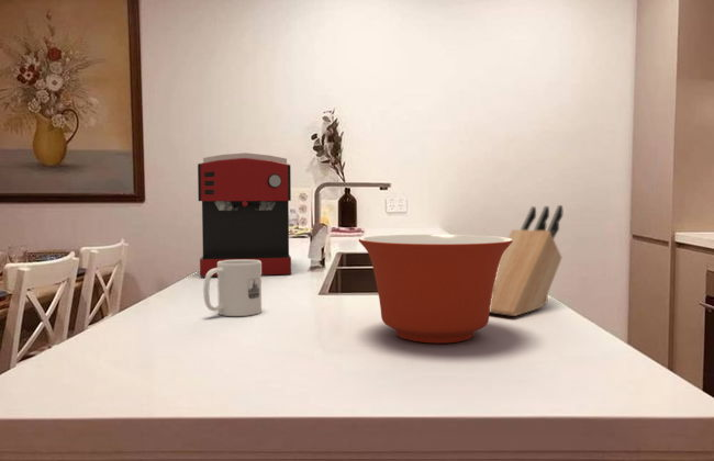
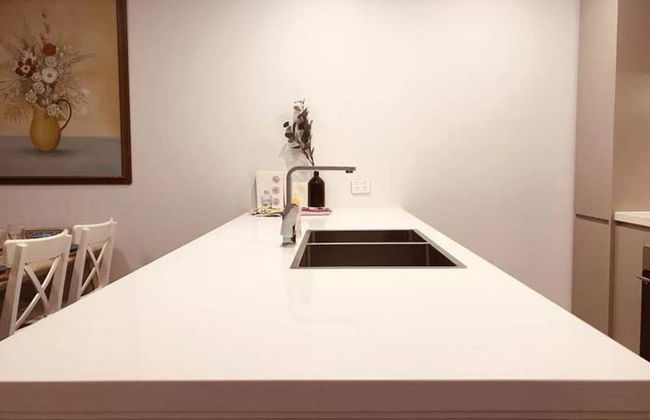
- knife block [490,204,564,317]
- mixing bowl [358,233,513,345]
- coffee maker [197,151,292,278]
- mug [202,260,263,317]
